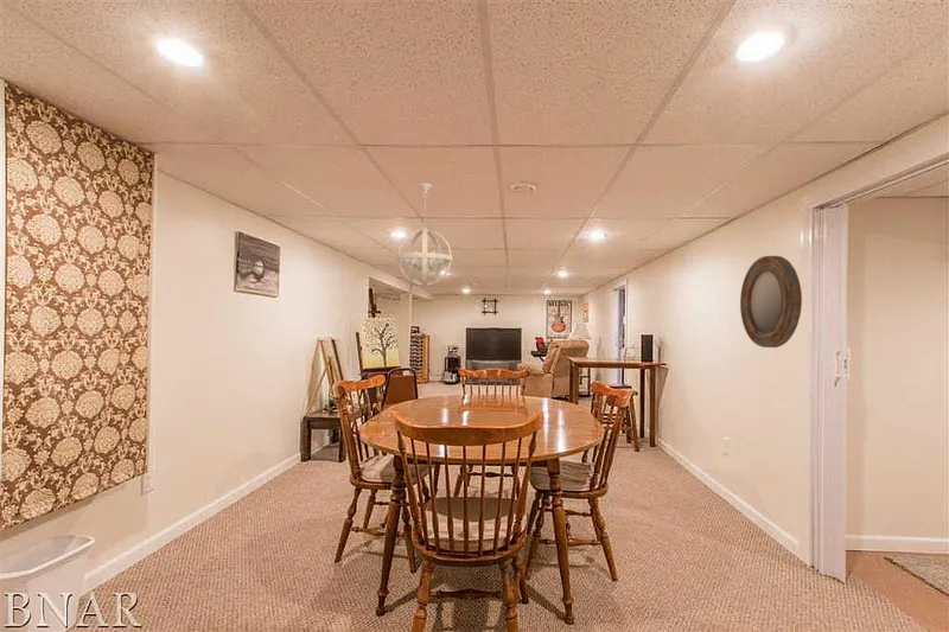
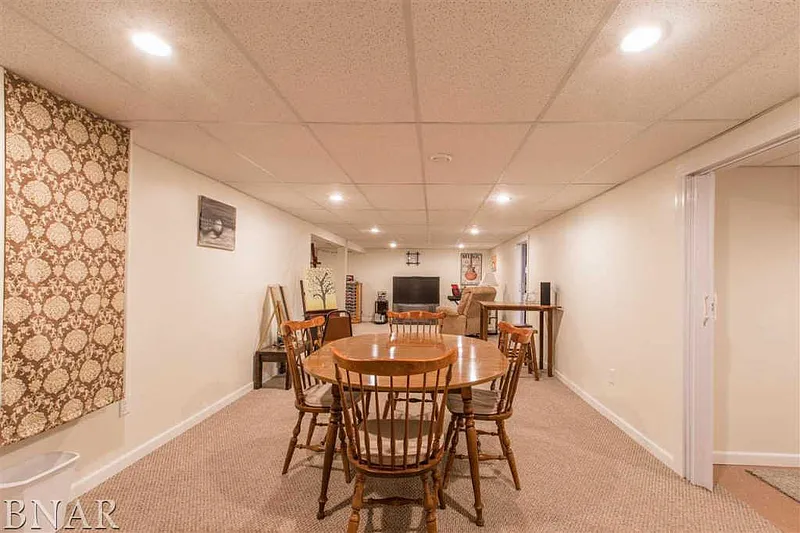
- home mirror [739,255,803,349]
- chandelier [395,183,454,289]
